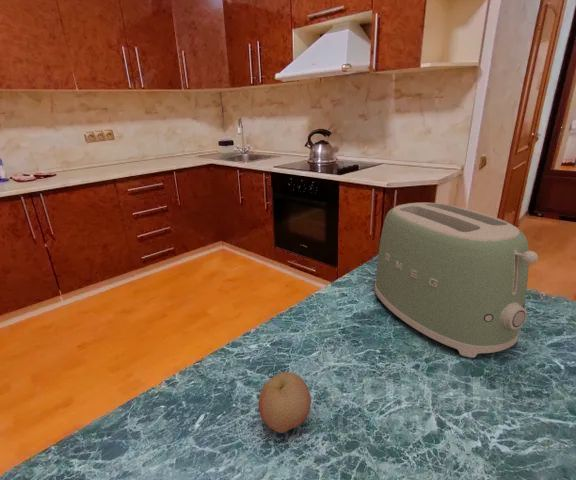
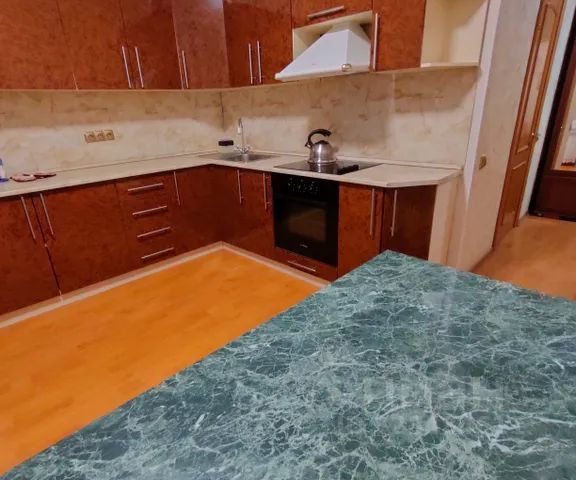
- fruit [258,371,312,434]
- toaster [374,202,539,359]
